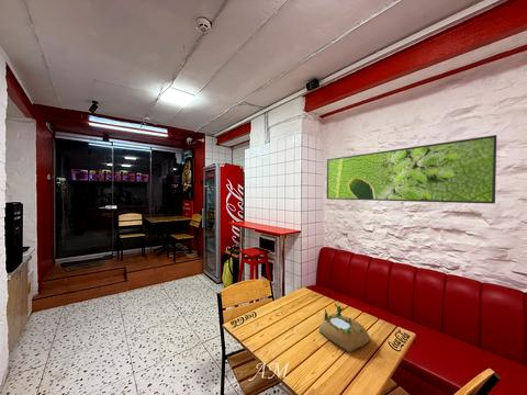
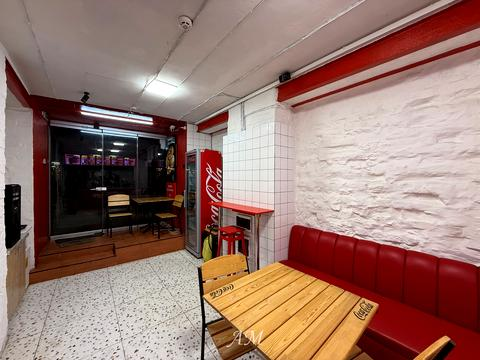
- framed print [326,134,497,205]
- succulent planter [318,303,371,353]
